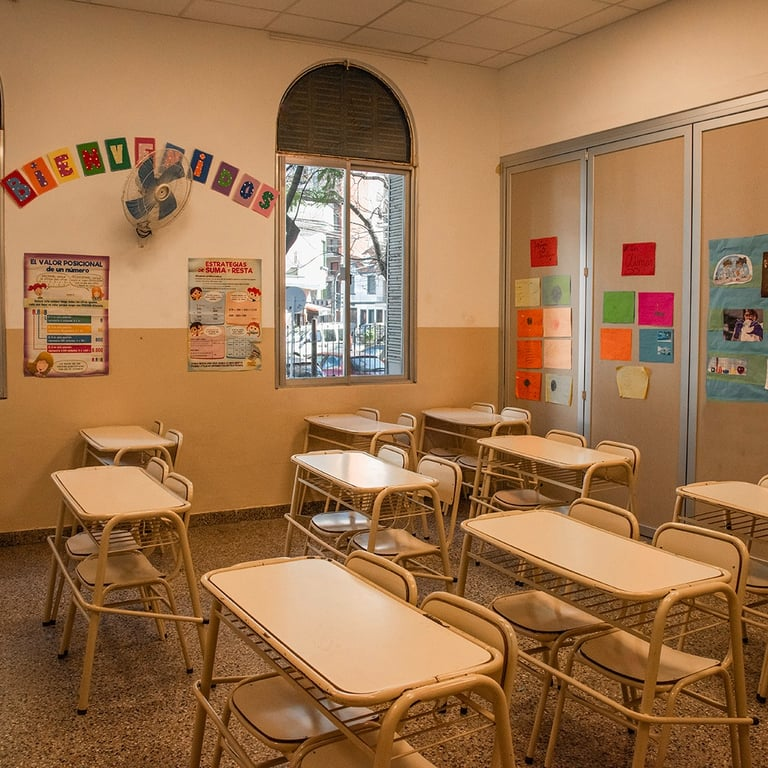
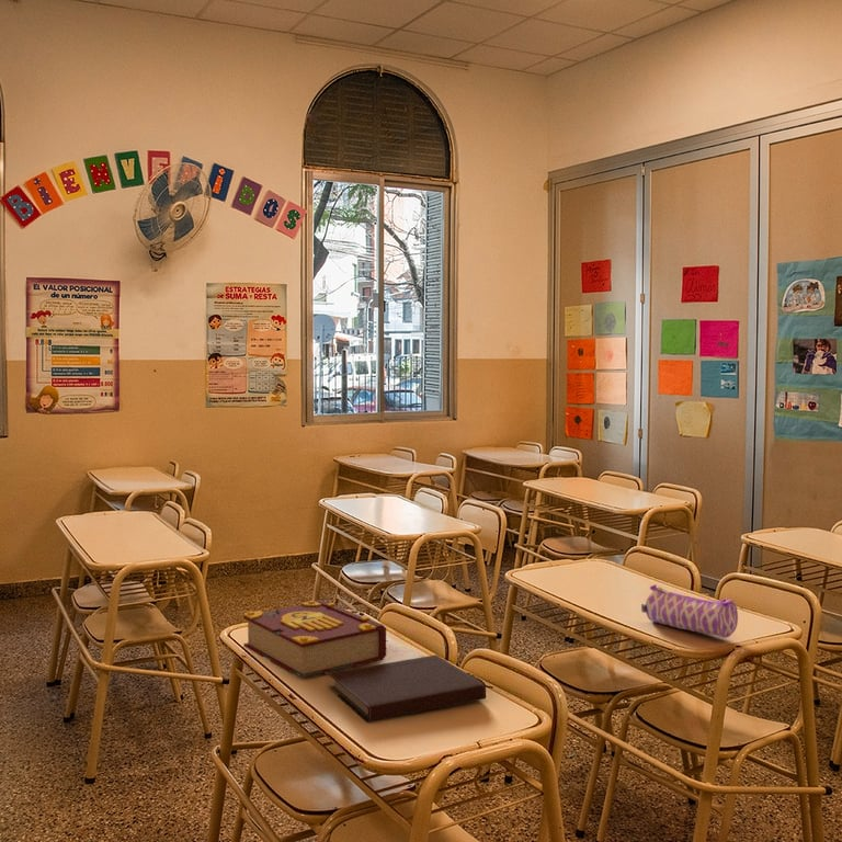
+ pencil case [640,583,739,639]
+ book [242,599,387,679]
+ notebook [327,653,487,722]
